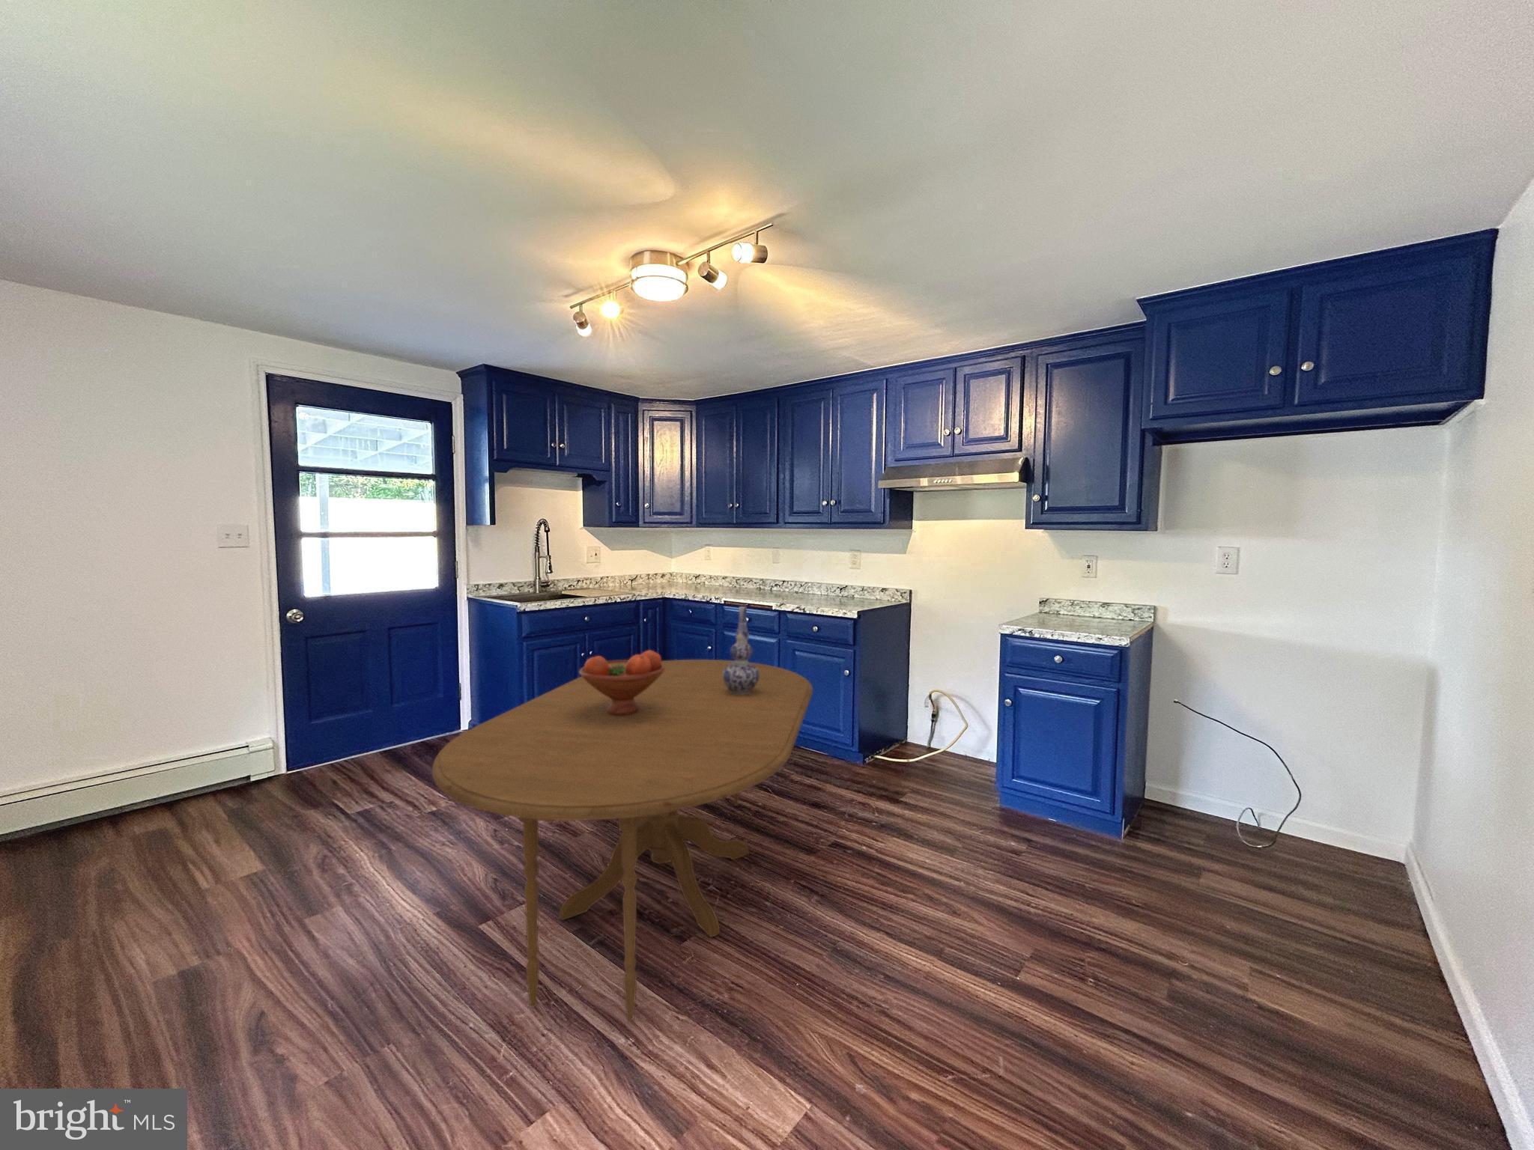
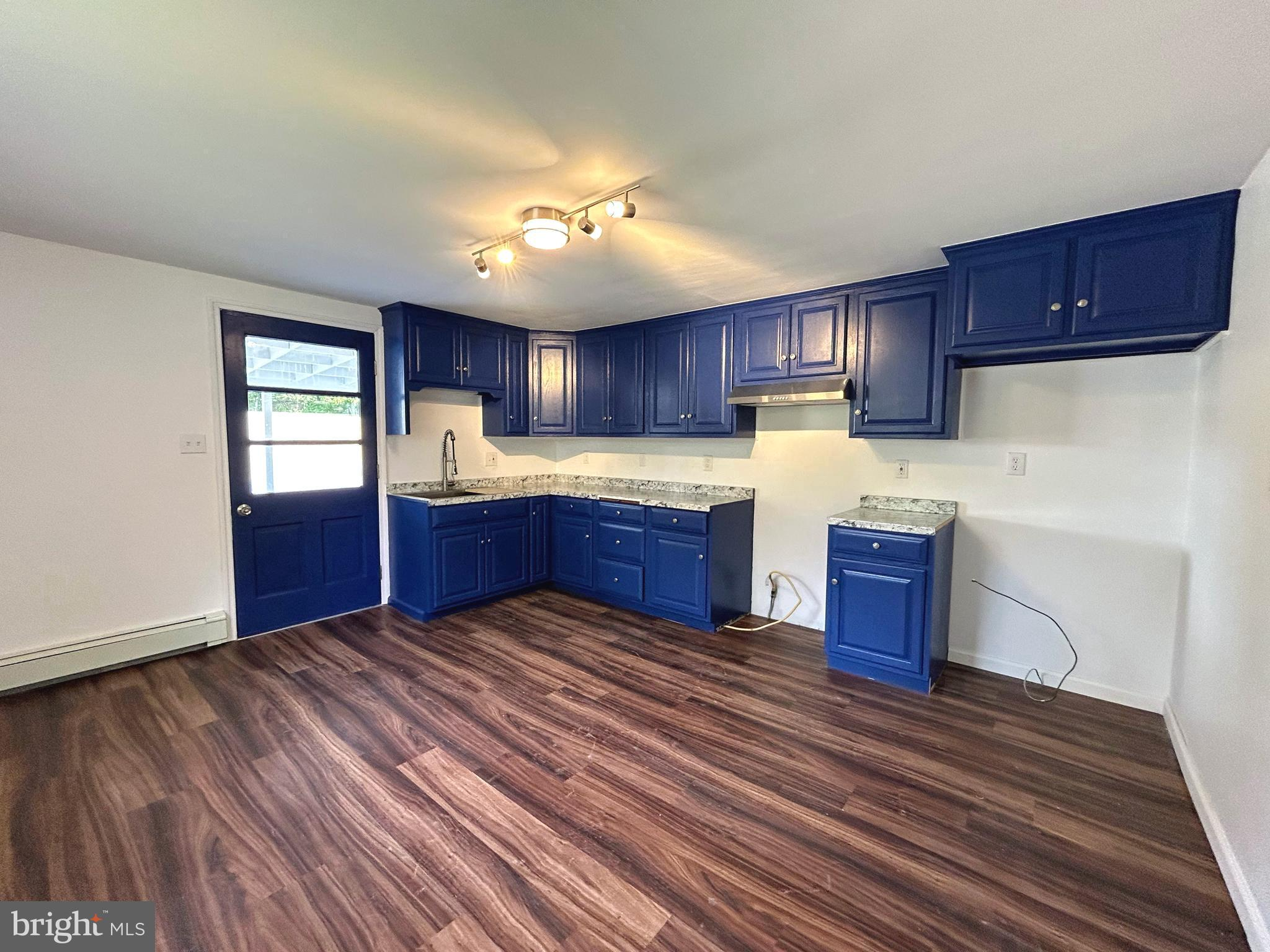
- dining table [431,658,813,1022]
- fruit bowl [579,649,666,715]
- vase [722,605,760,695]
